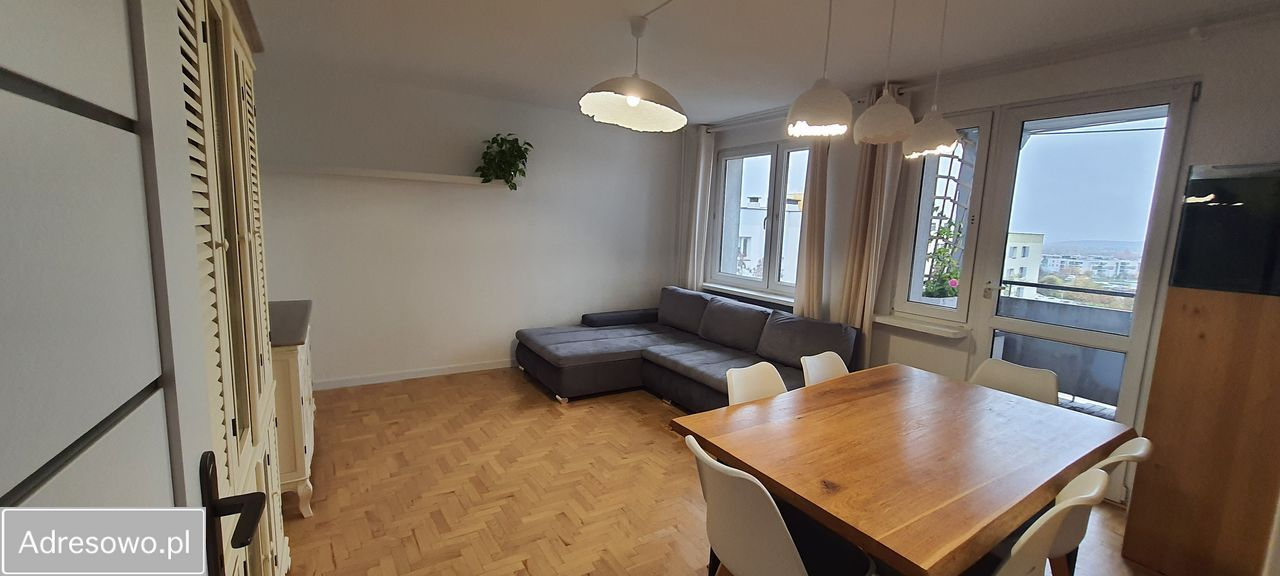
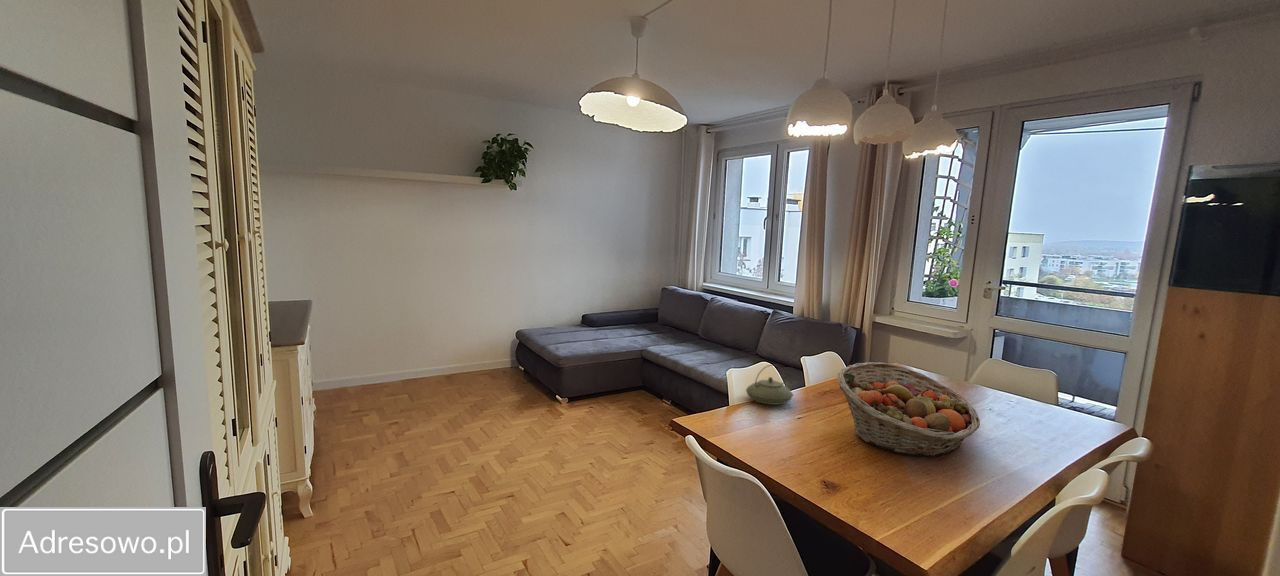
+ fruit basket [836,361,981,458]
+ teapot [745,364,795,406]
